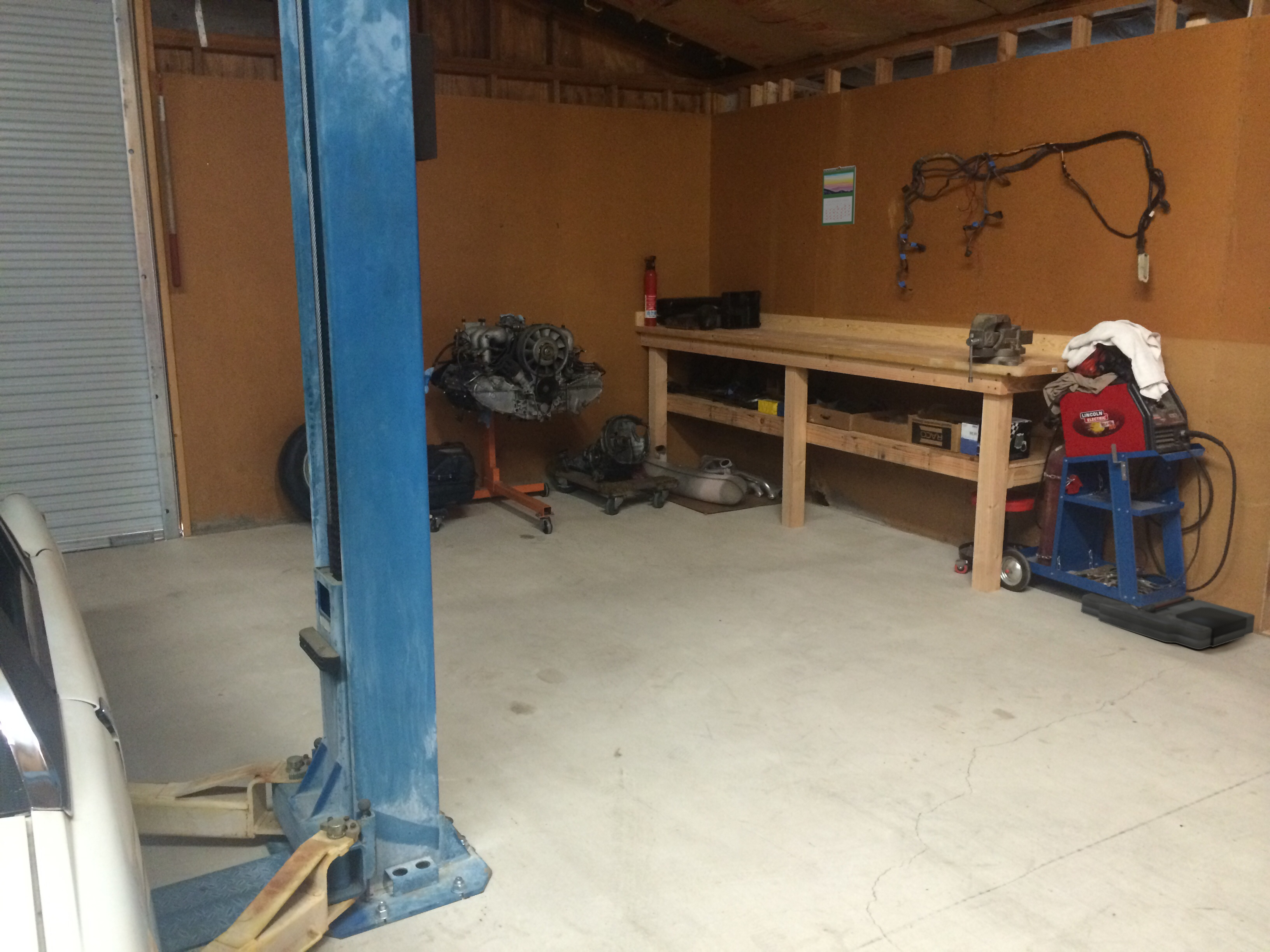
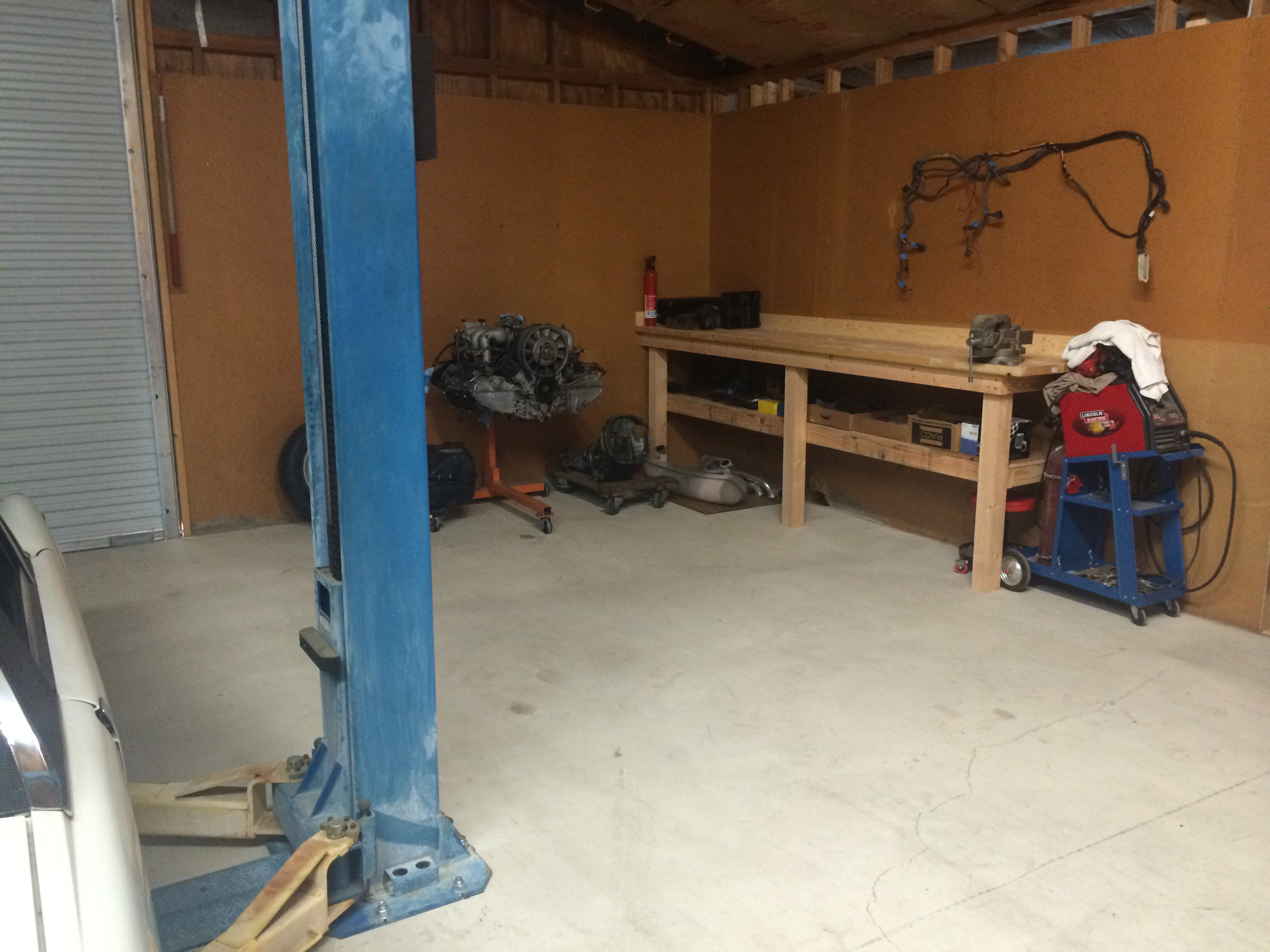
- calendar [821,165,856,226]
- toolbox [1081,591,1255,650]
